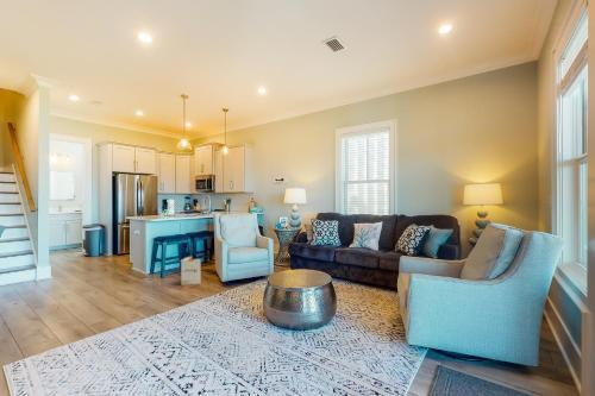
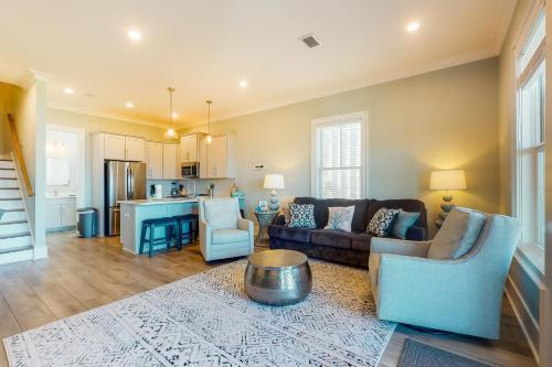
- cardboard box [180,256,202,287]
